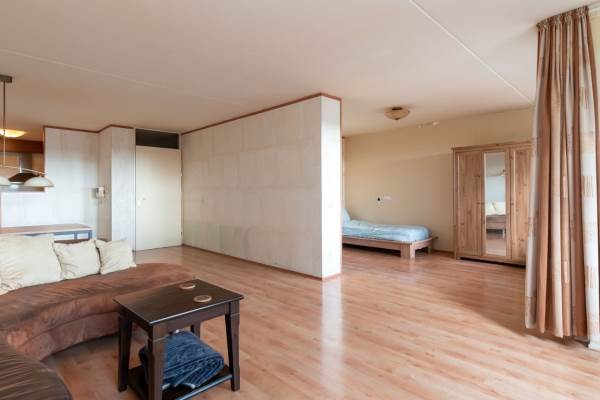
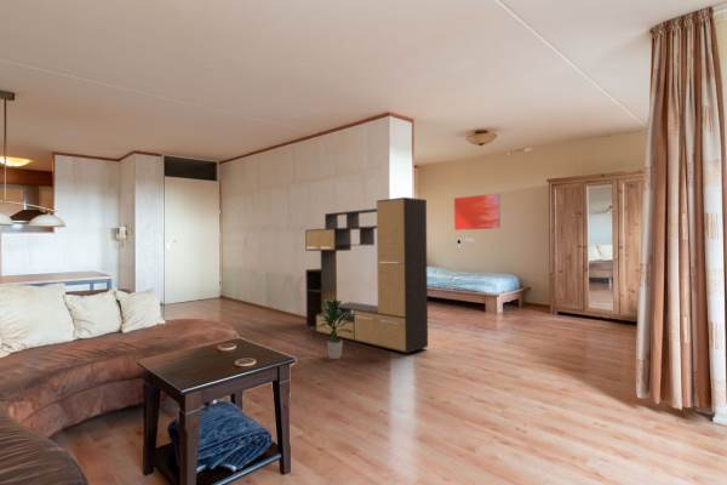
+ indoor plant [311,297,355,360]
+ media console [299,196,429,354]
+ wall art [453,193,502,232]
